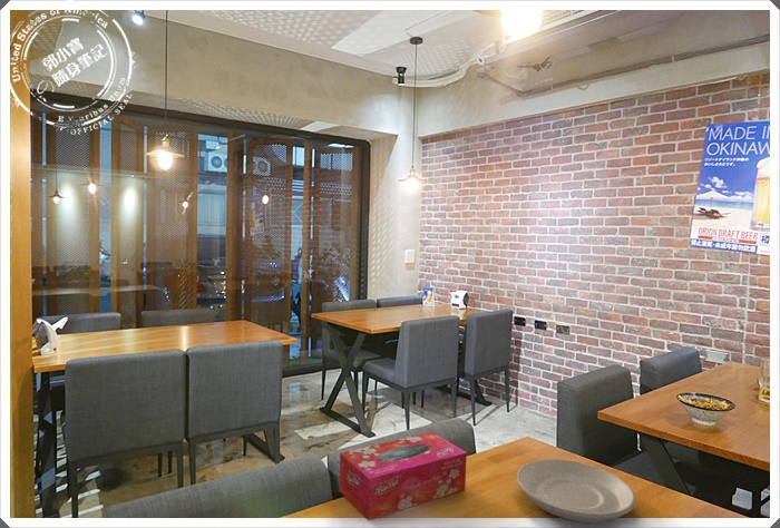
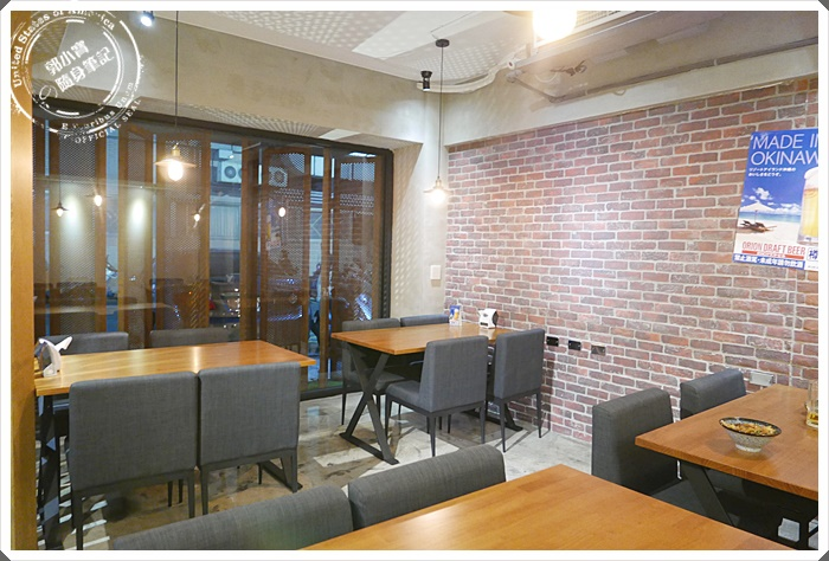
- tissue box [339,431,468,521]
- plate [516,458,637,524]
